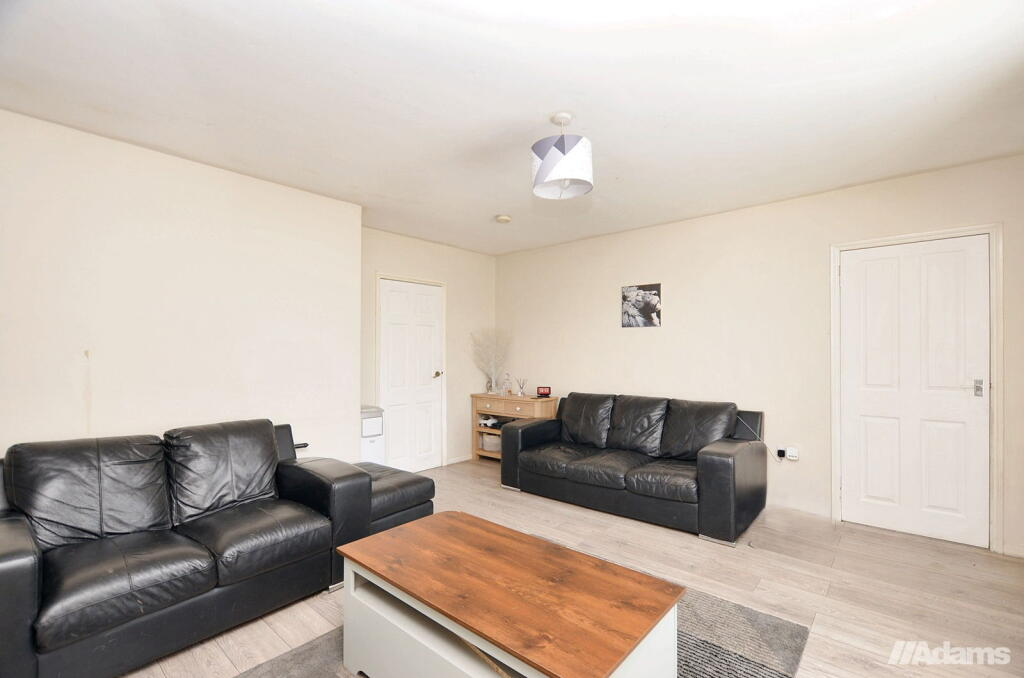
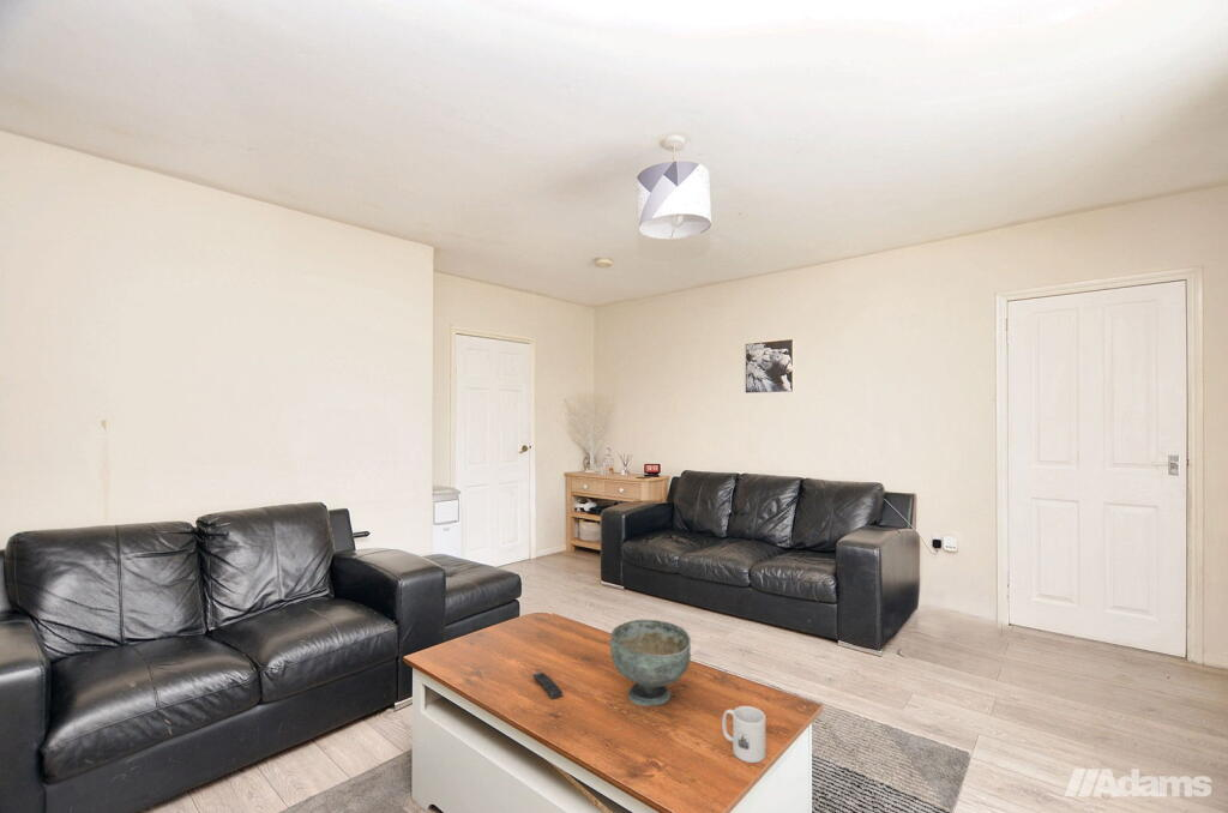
+ mug [721,705,766,764]
+ remote control [531,672,564,700]
+ decorative bowl [609,619,692,707]
